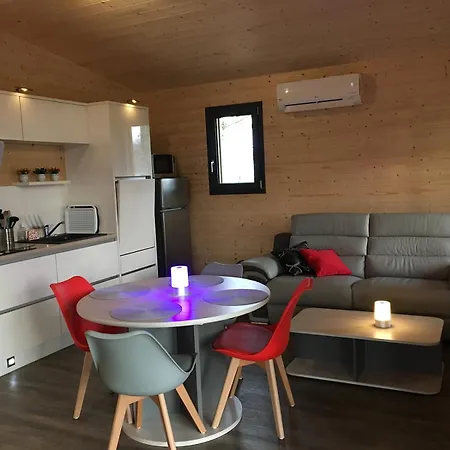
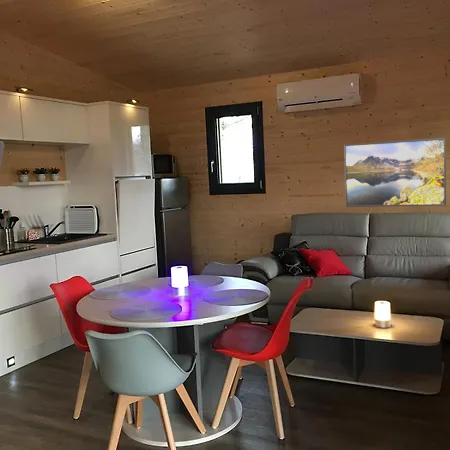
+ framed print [343,137,447,208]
